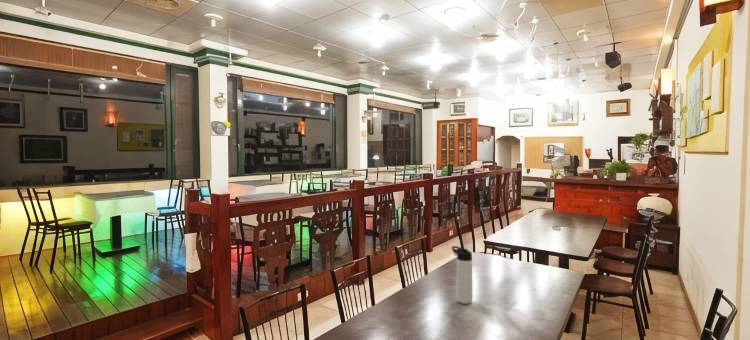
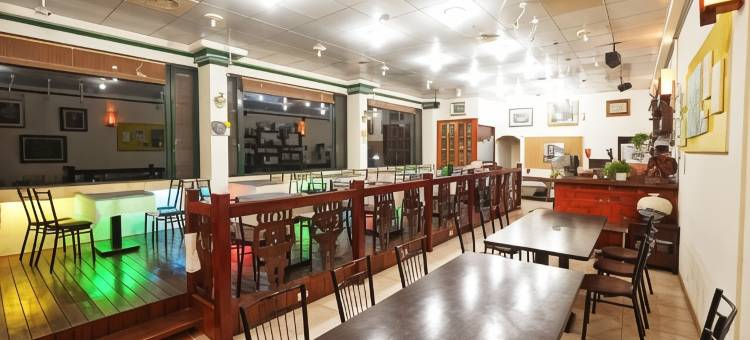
- thermos bottle [451,245,474,305]
